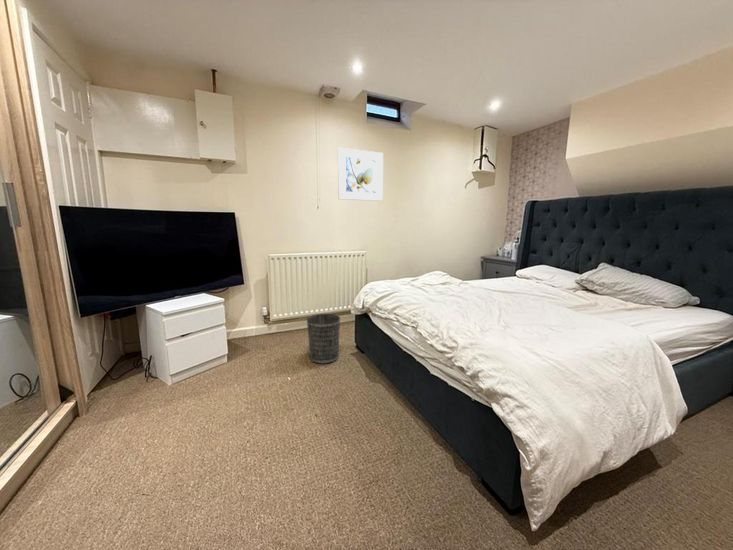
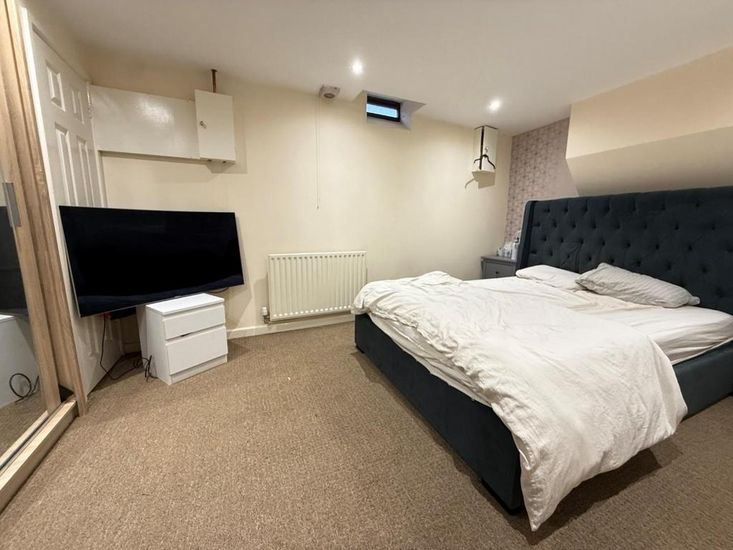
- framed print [337,147,384,202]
- wastebasket [306,313,341,365]
